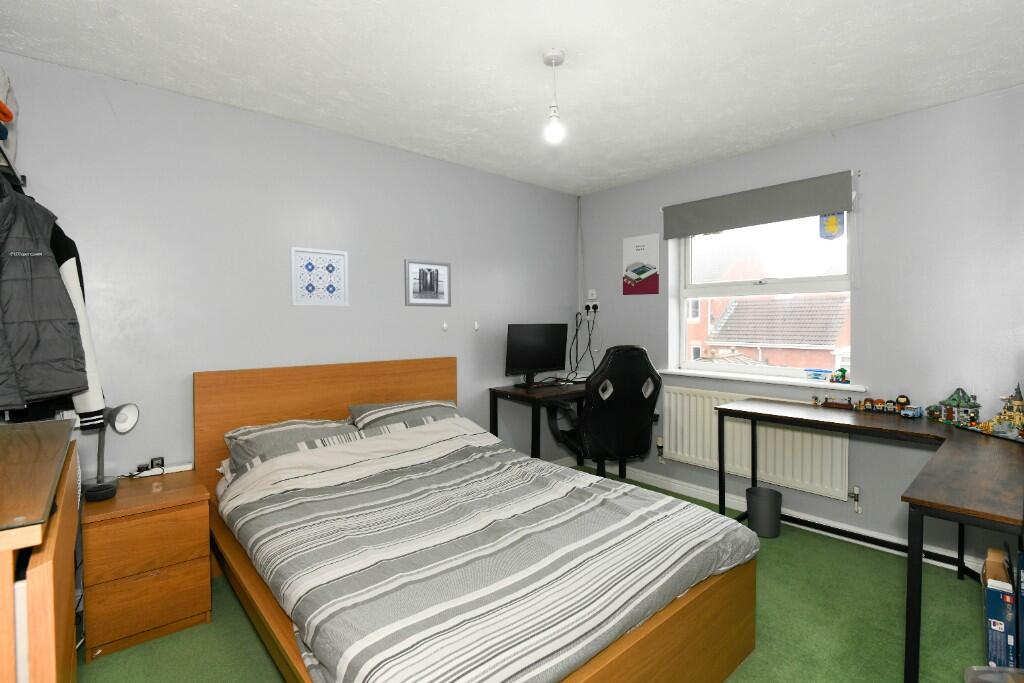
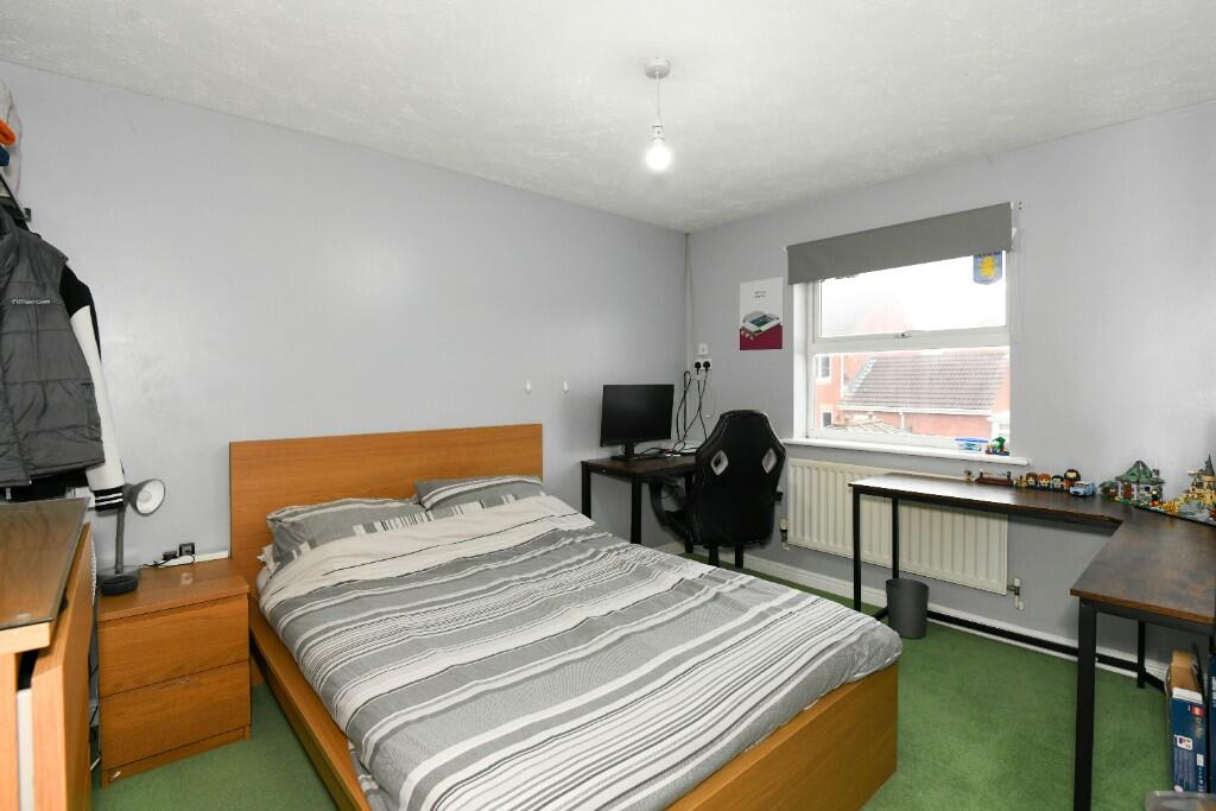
- wall art [403,258,452,308]
- wall art [289,246,350,308]
